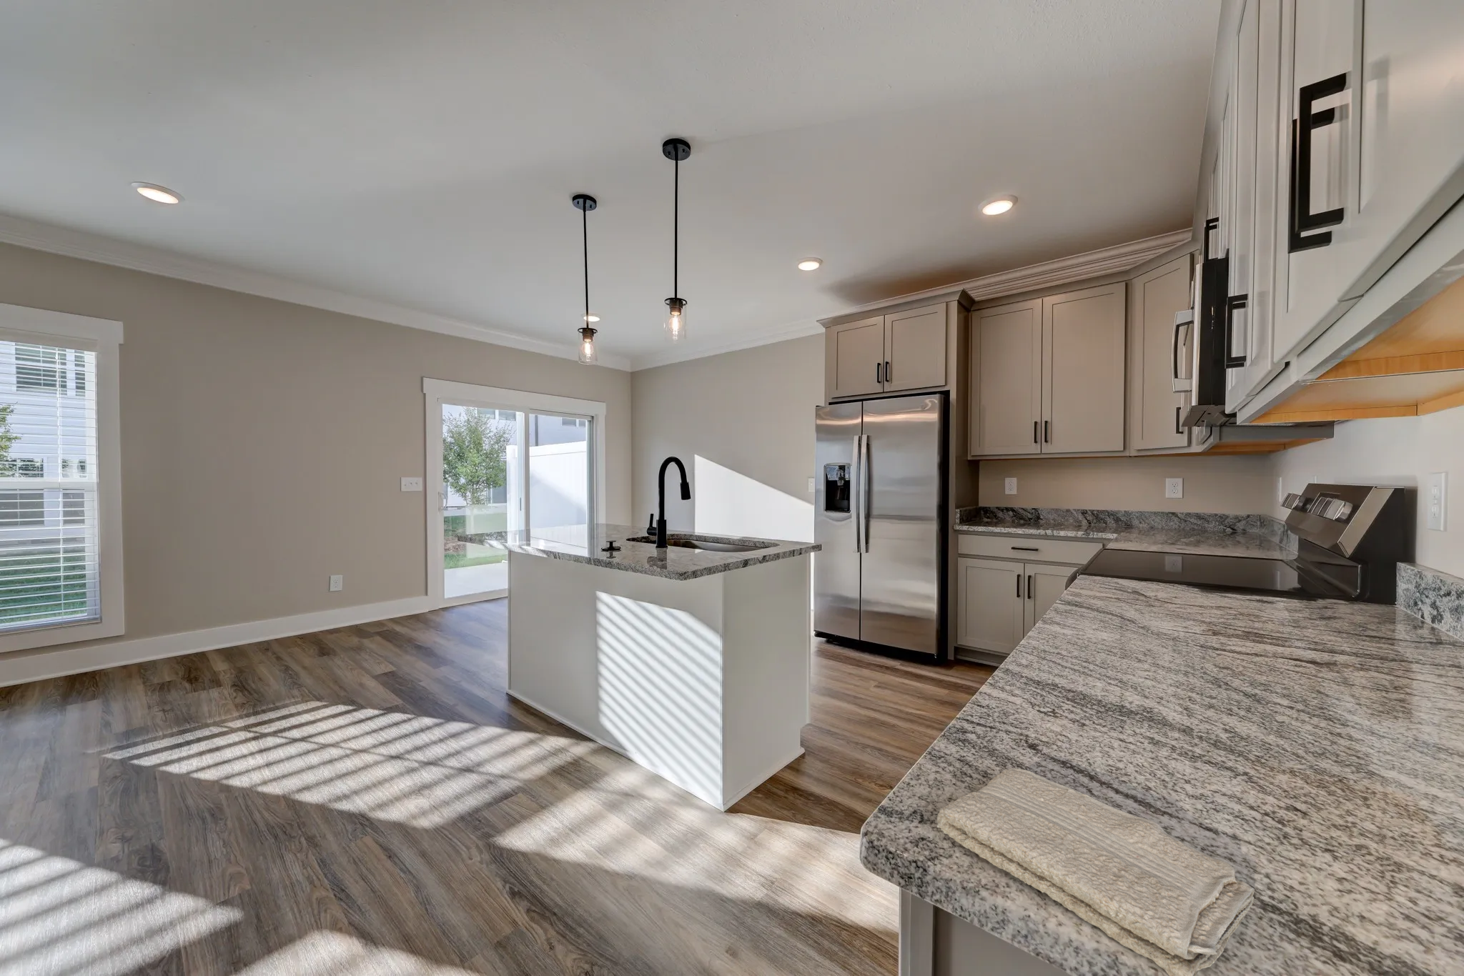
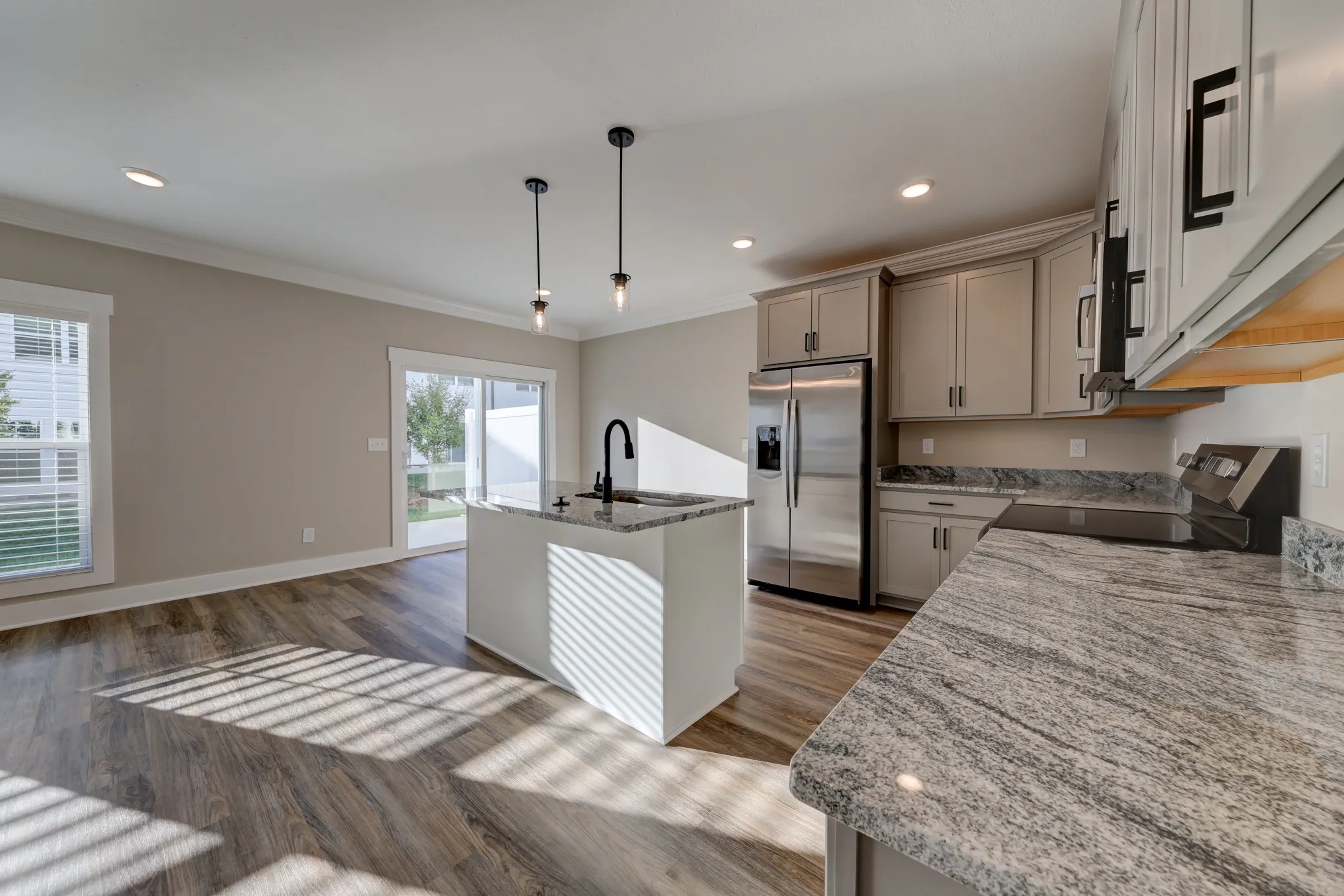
- washcloth [937,767,1255,976]
